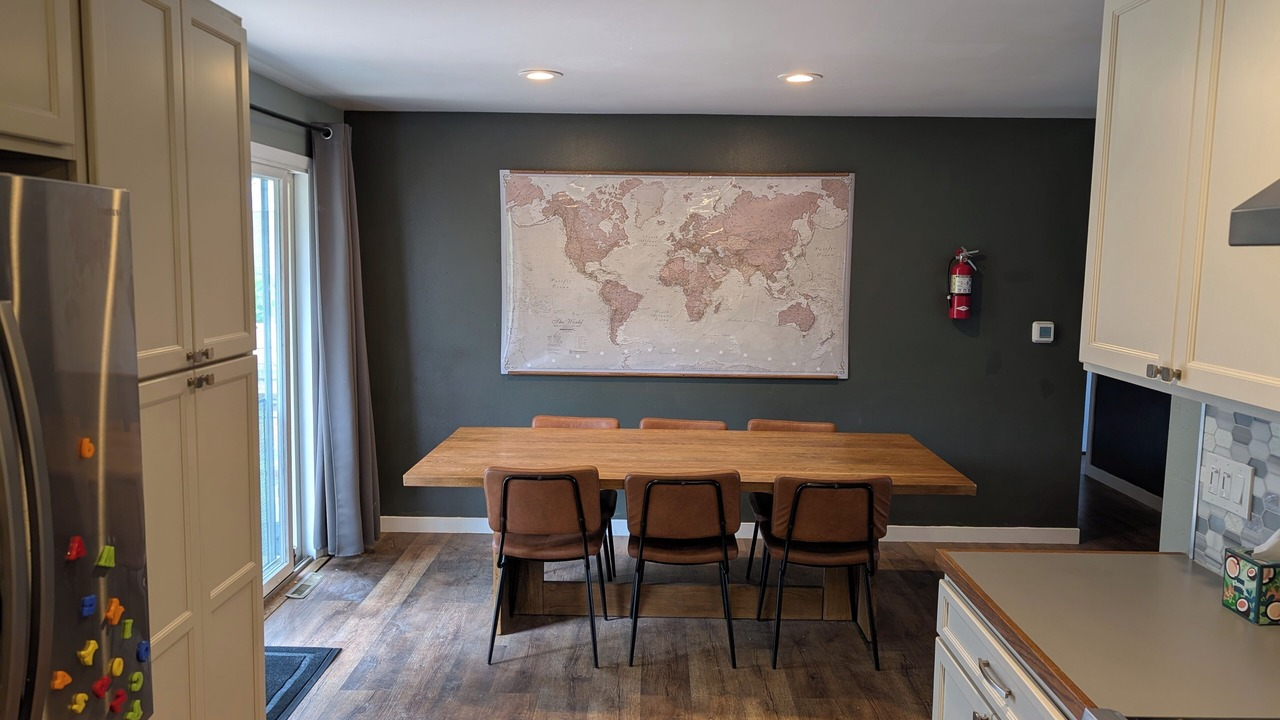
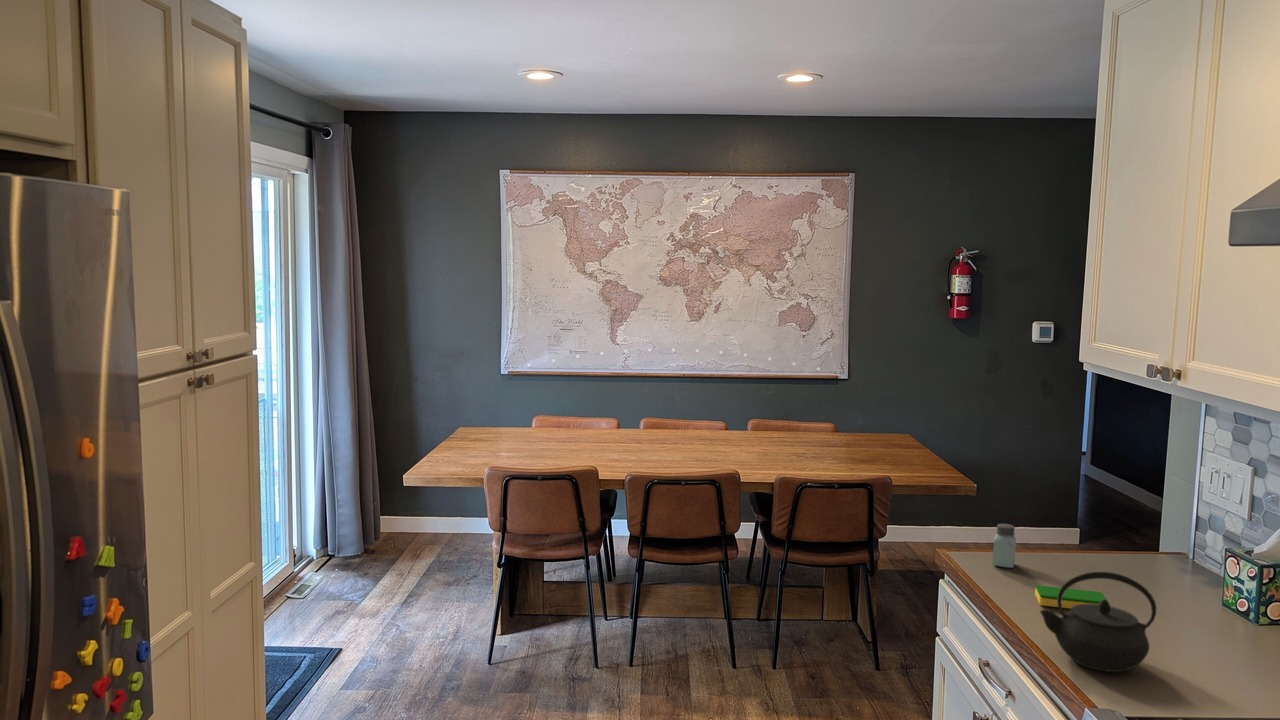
+ kettle [1039,571,1157,673]
+ saltshaker [992,523,1017,569]
+ dish sponge [1034,584,1108,610]
